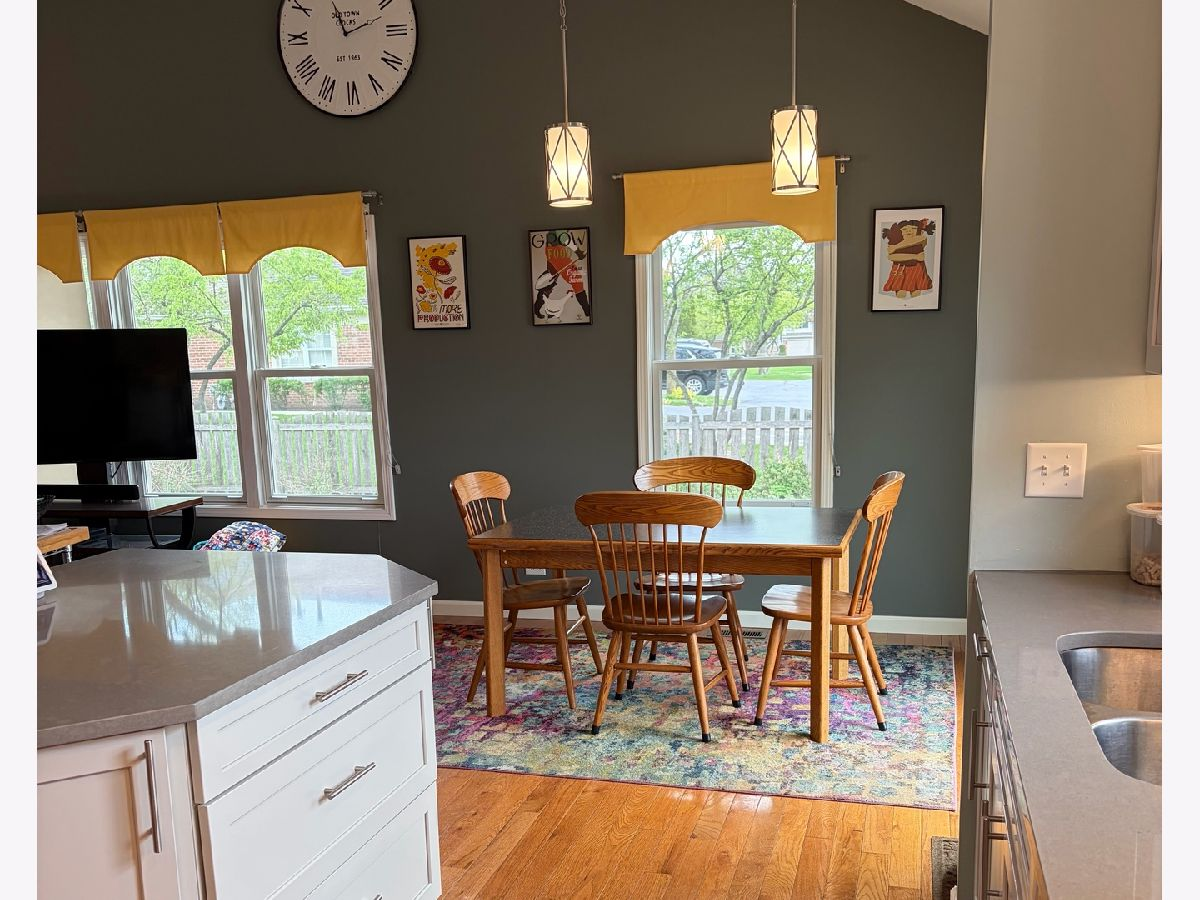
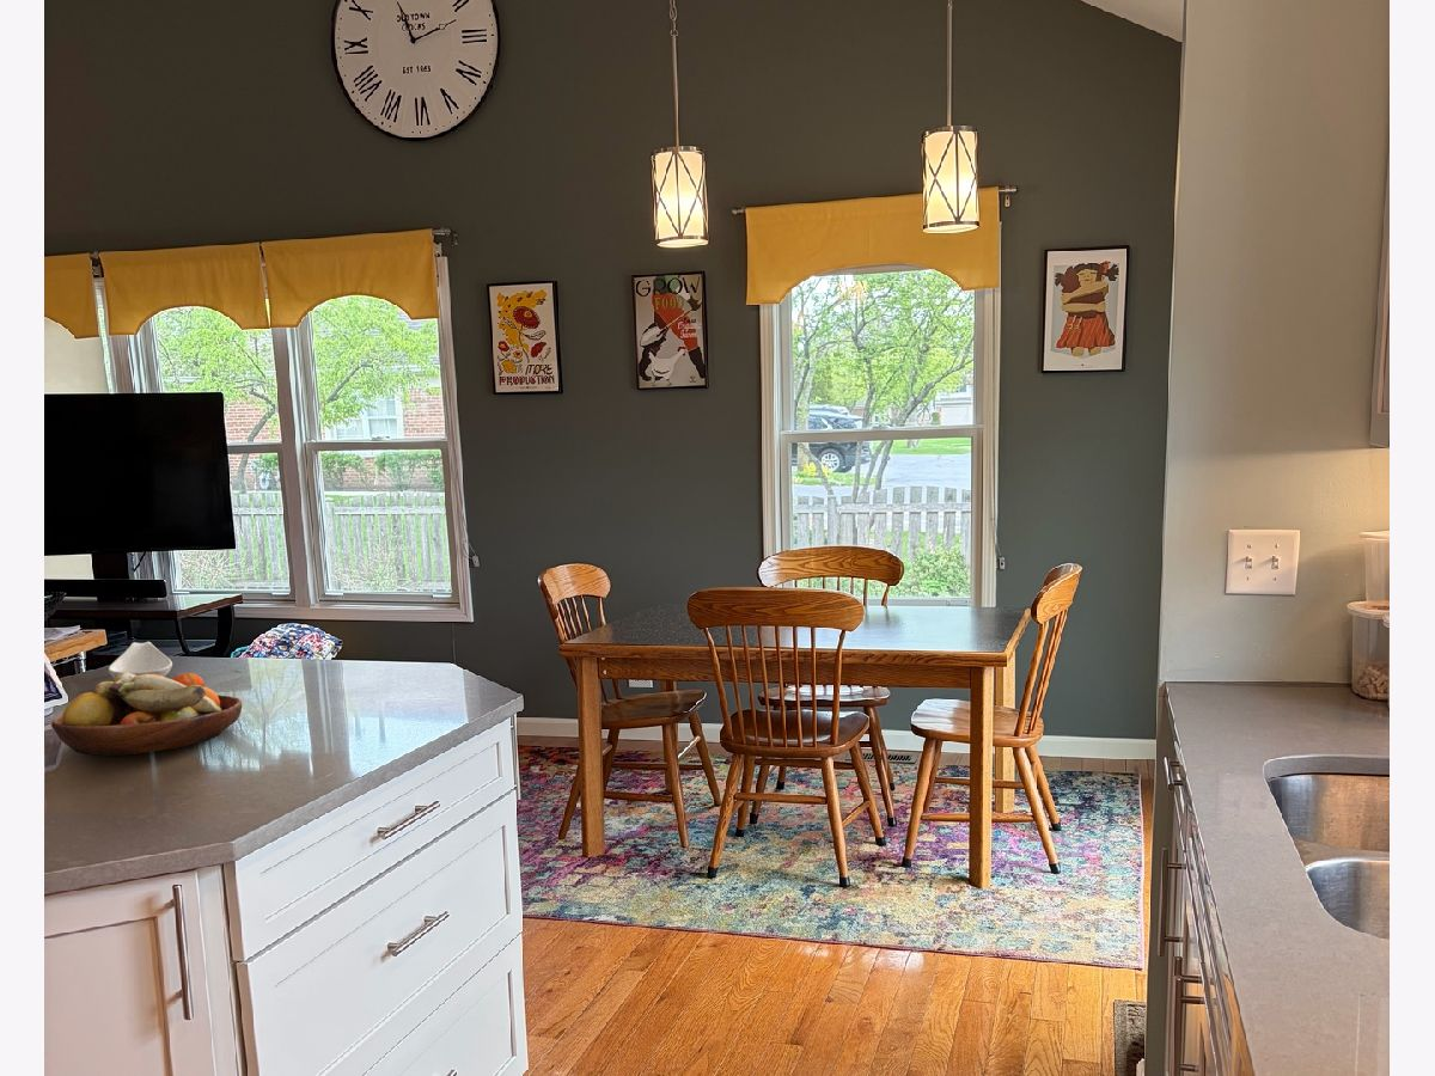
+ spoon rest [108,641,173,679]
+ fruit bowl [50,672,243,757]
